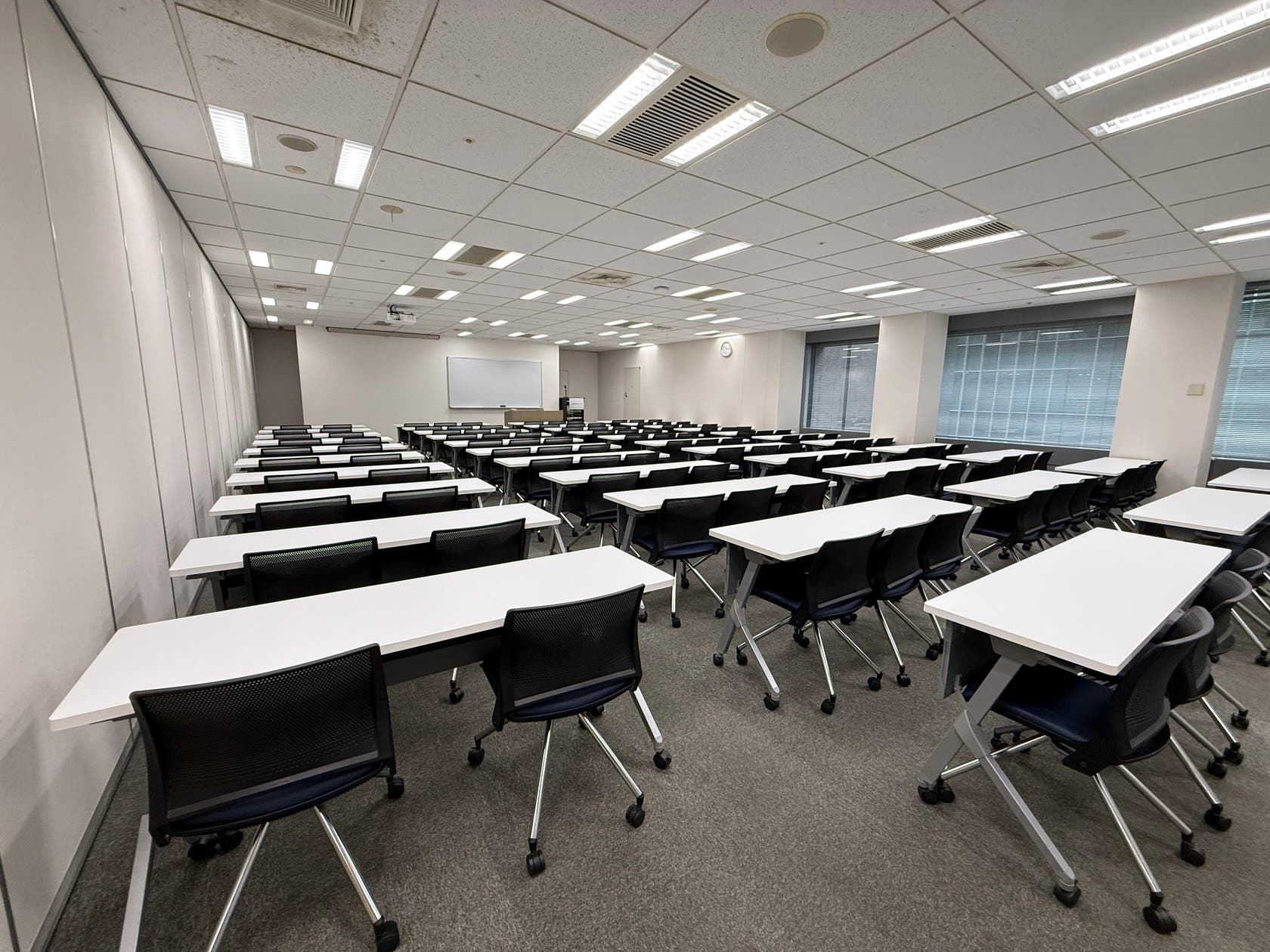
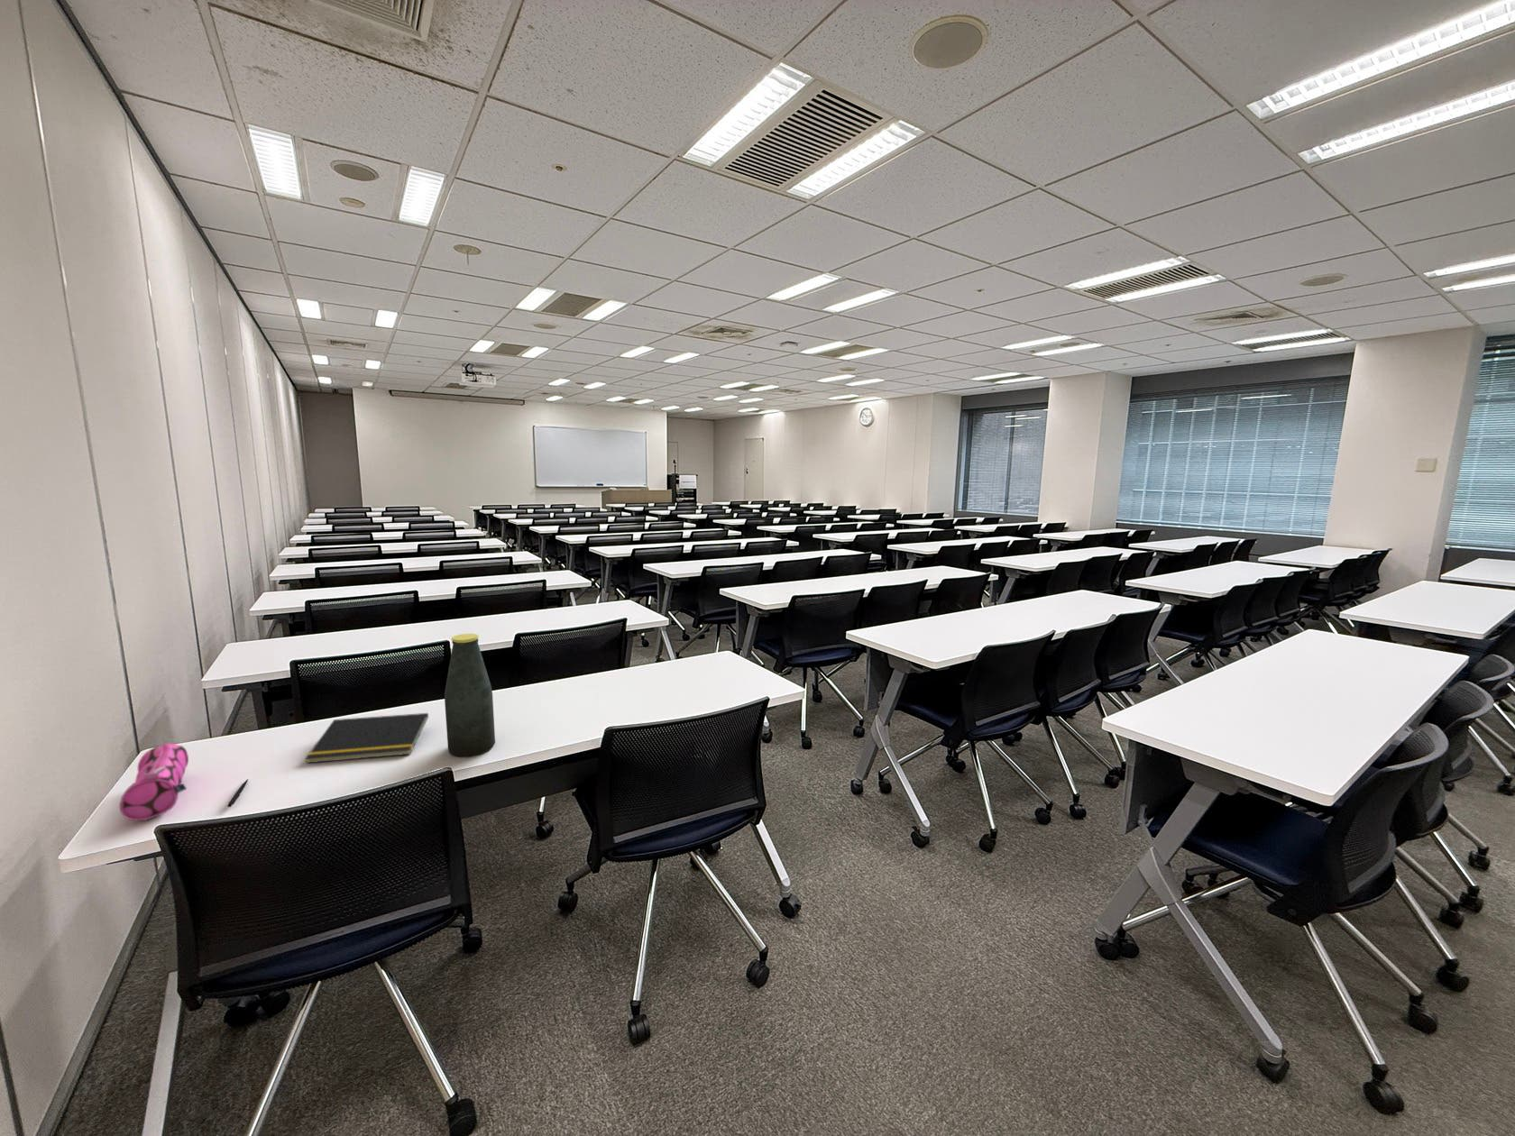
+ pencil case [119,742,190,821]
+ bottle [444,632,496,758]
+ notepad [305,712,429,764]
+ pen [227,778,249,808]
